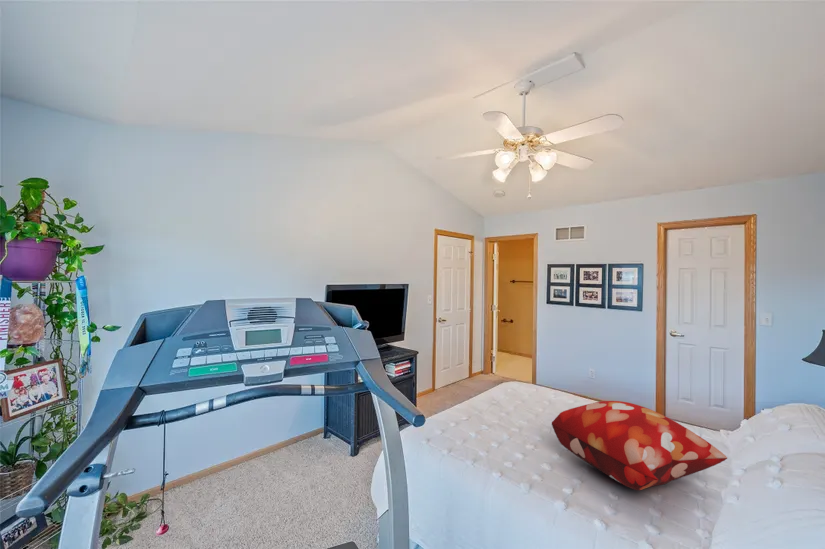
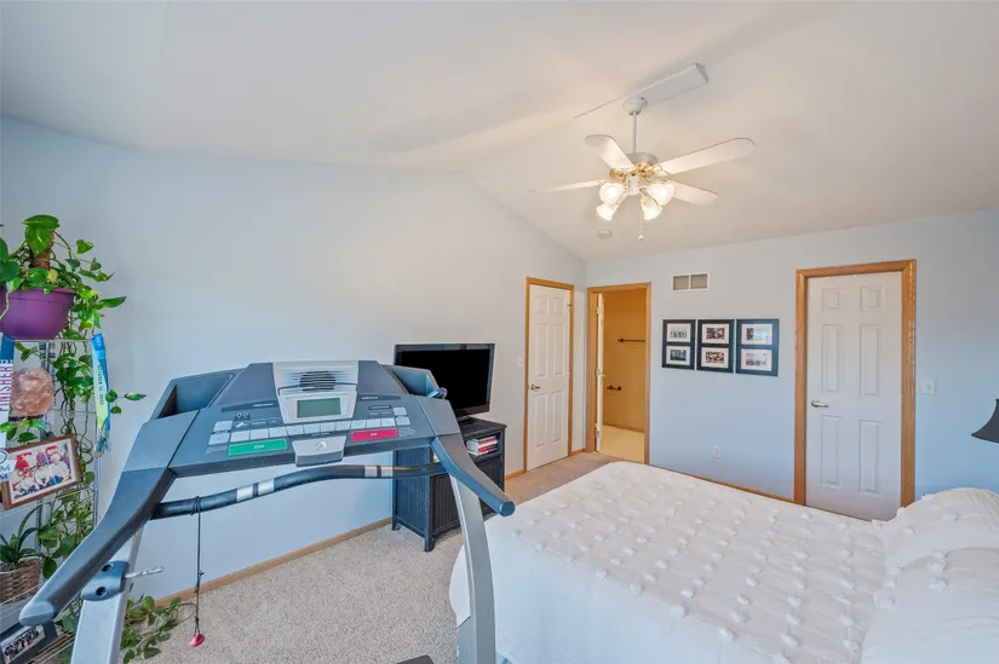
- decorative pillow [551,400,728,491]
